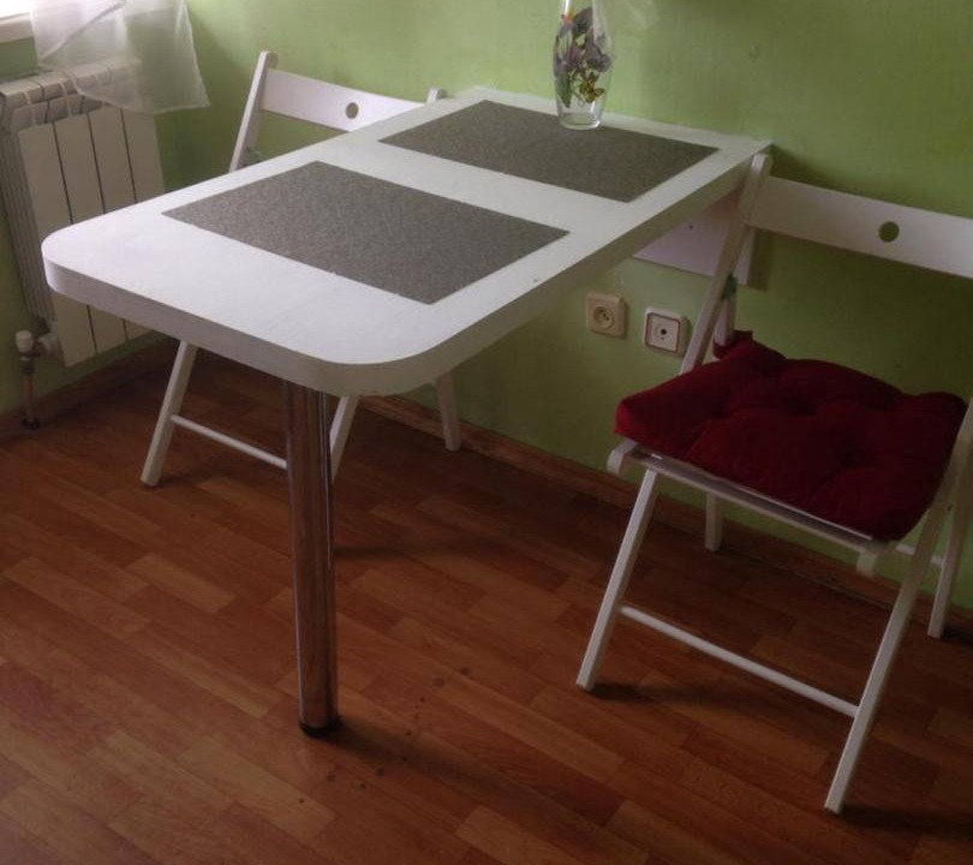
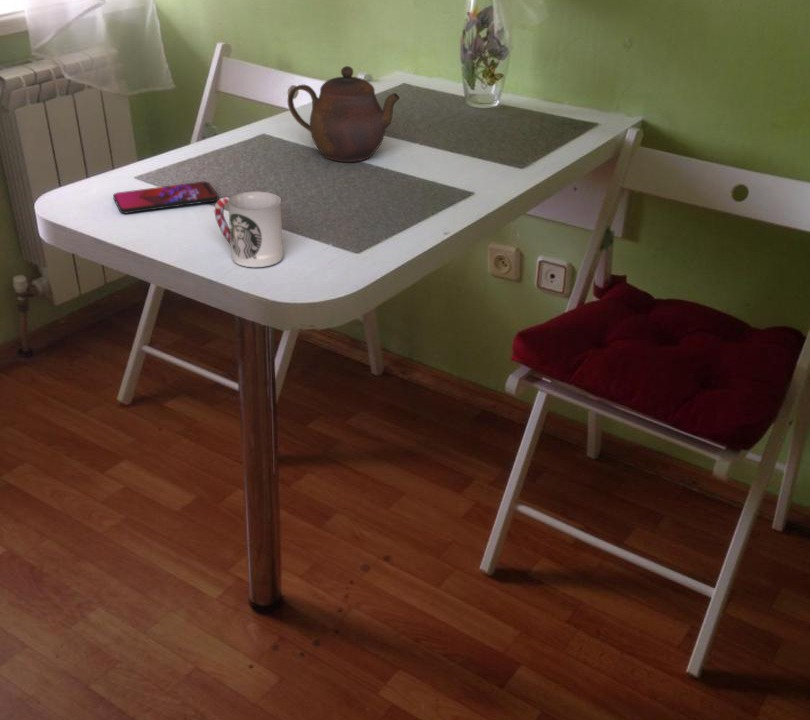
+ cup [214,190,284,268]
+ teapot [286,65,401,163]
+ smartphone [112,181,220,214]
